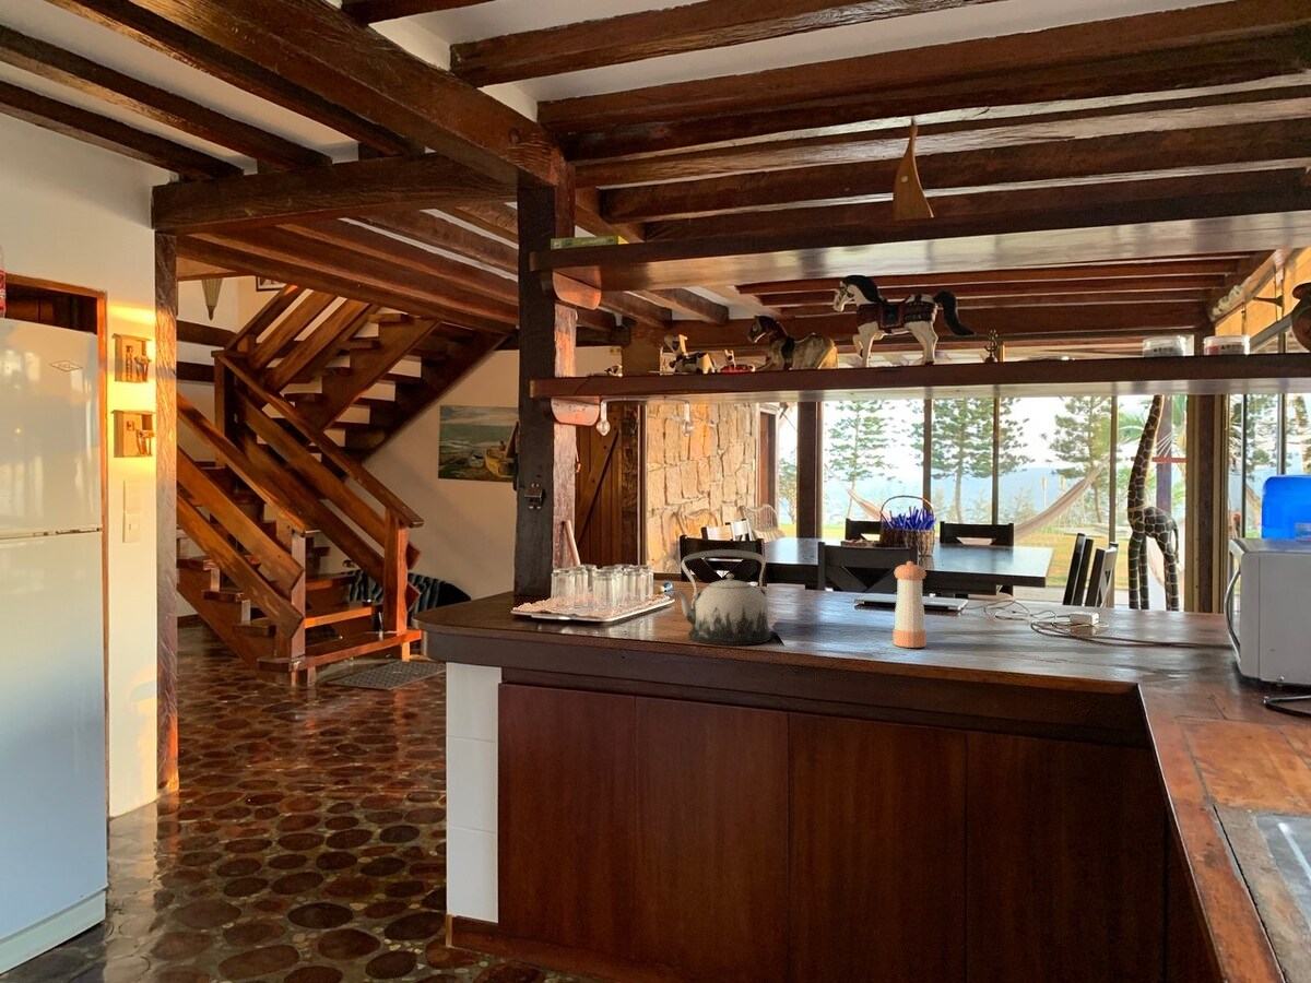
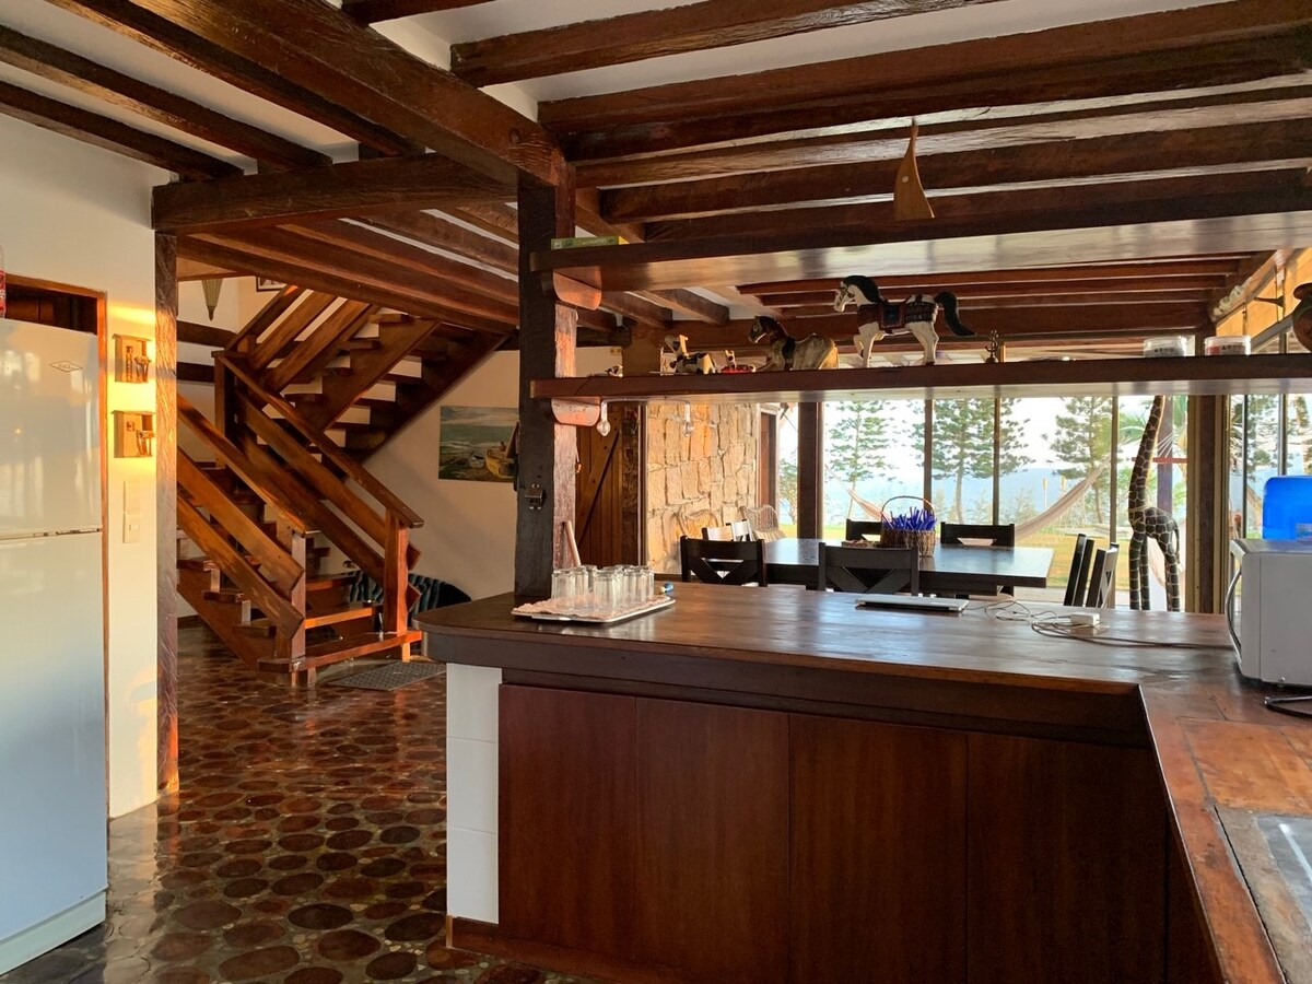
- teapot [672,548,772,646]
- pepper shaker [893,560,928,649]
